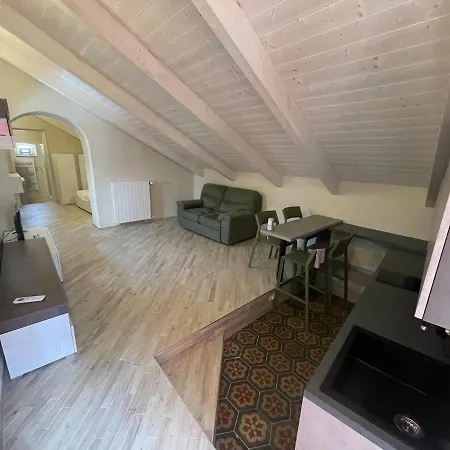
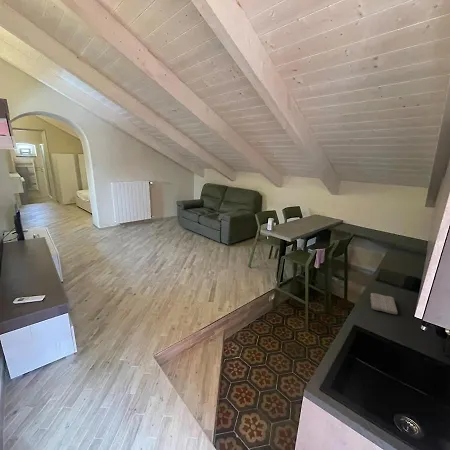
+ washcloth [369,292,398,315]
